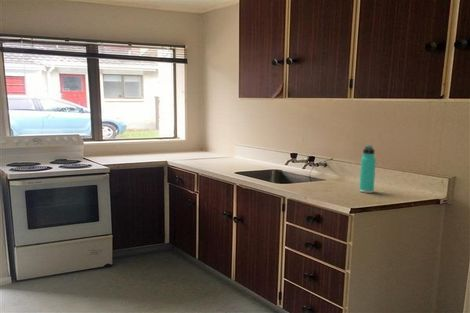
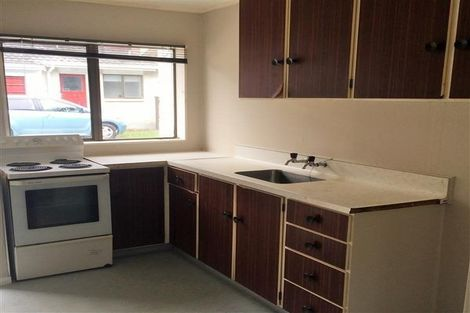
- thermos bottle [358,144,377,194]
